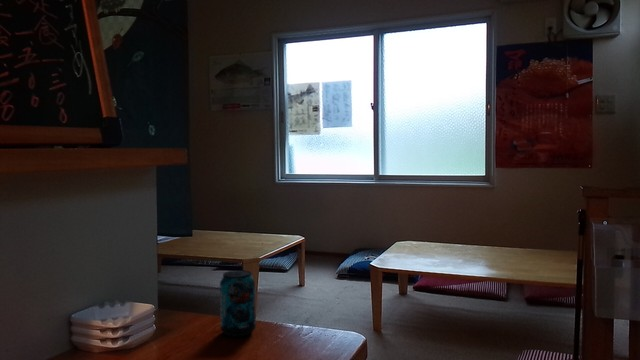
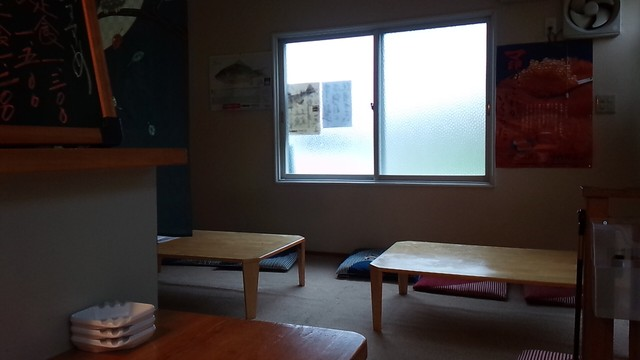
- beverage can [219,269,257,338]
